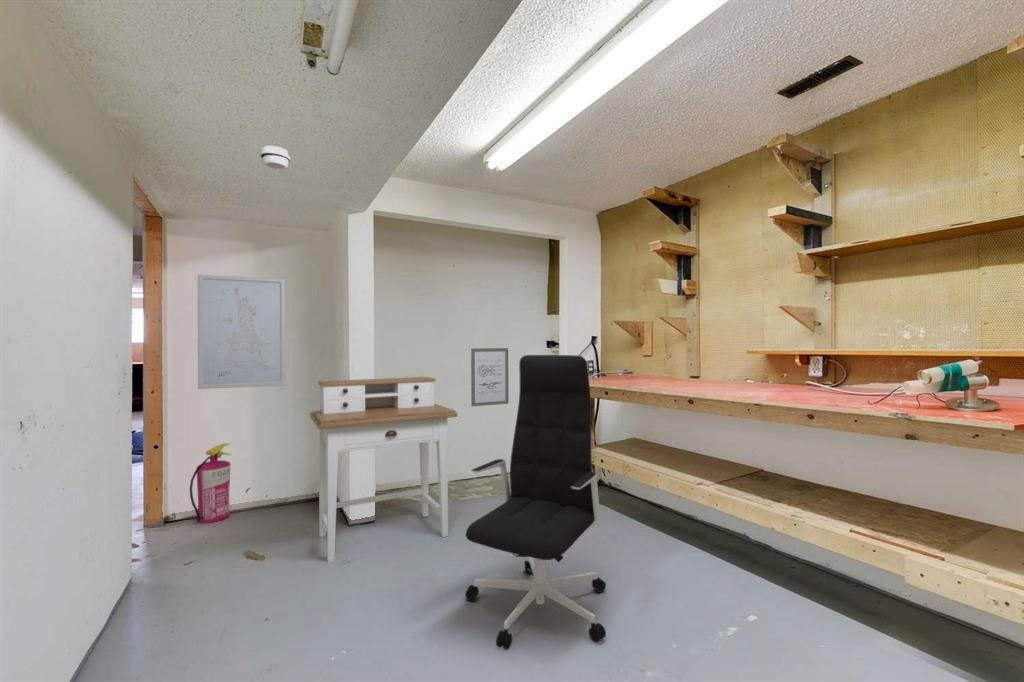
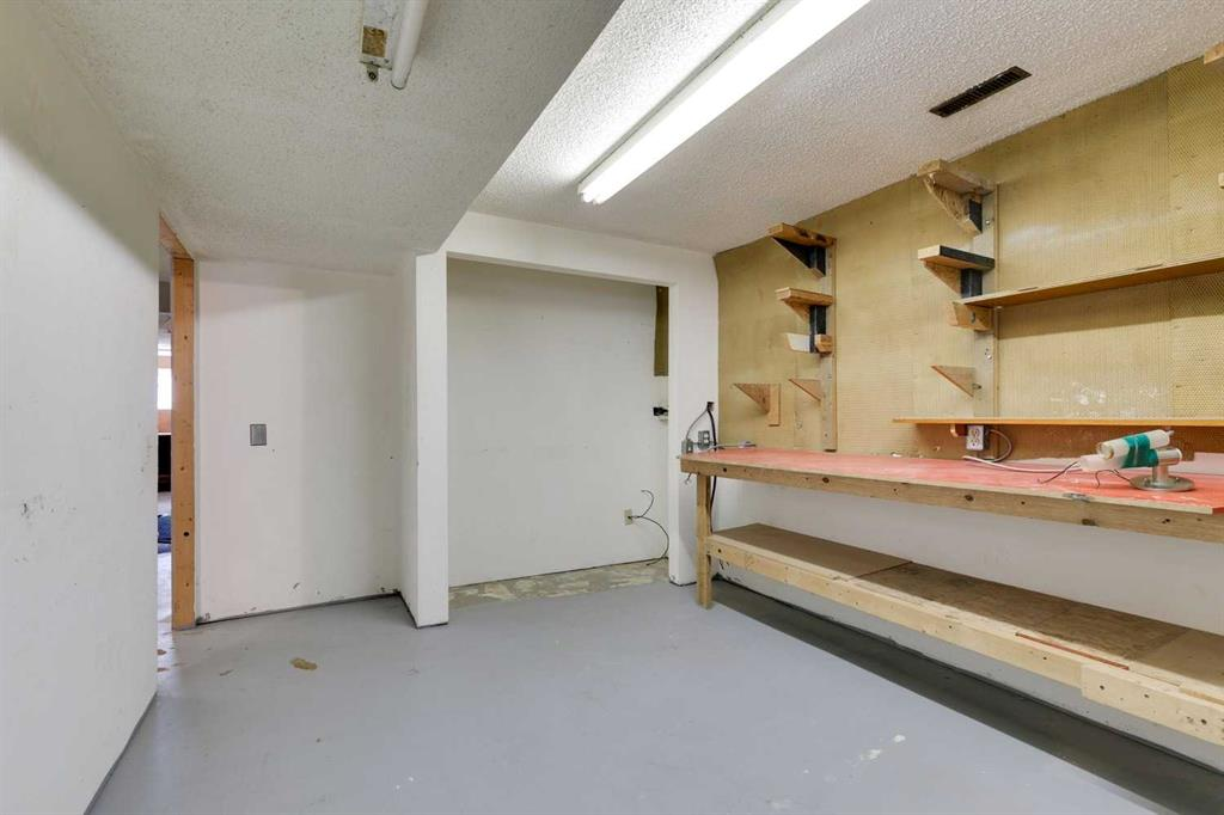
- fire extinguisher [189,442,233,524]
- wall art [470,347,510,407]
- wall art [197,274,286,390]
- desk [309,376,458,563]
- office chair [464,354,607,651]
- smoke detector [259,145,291,170]
